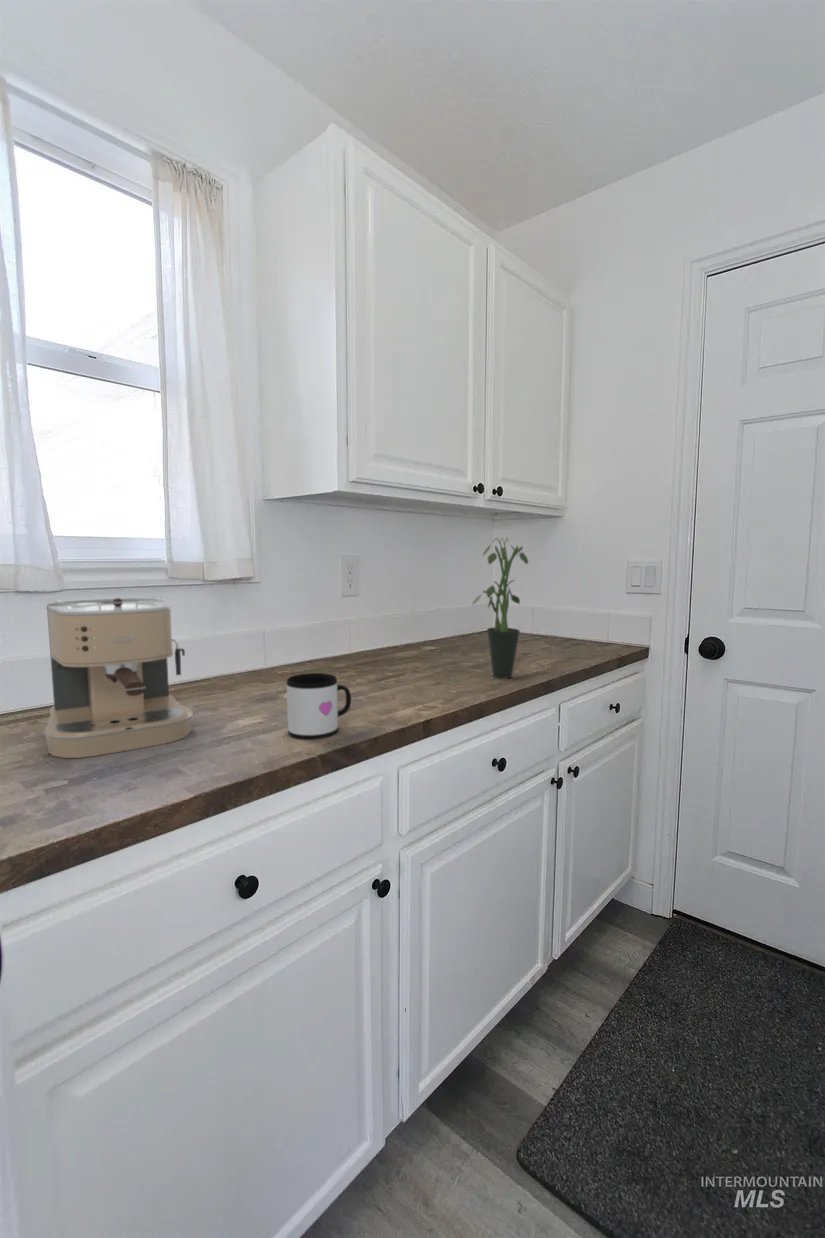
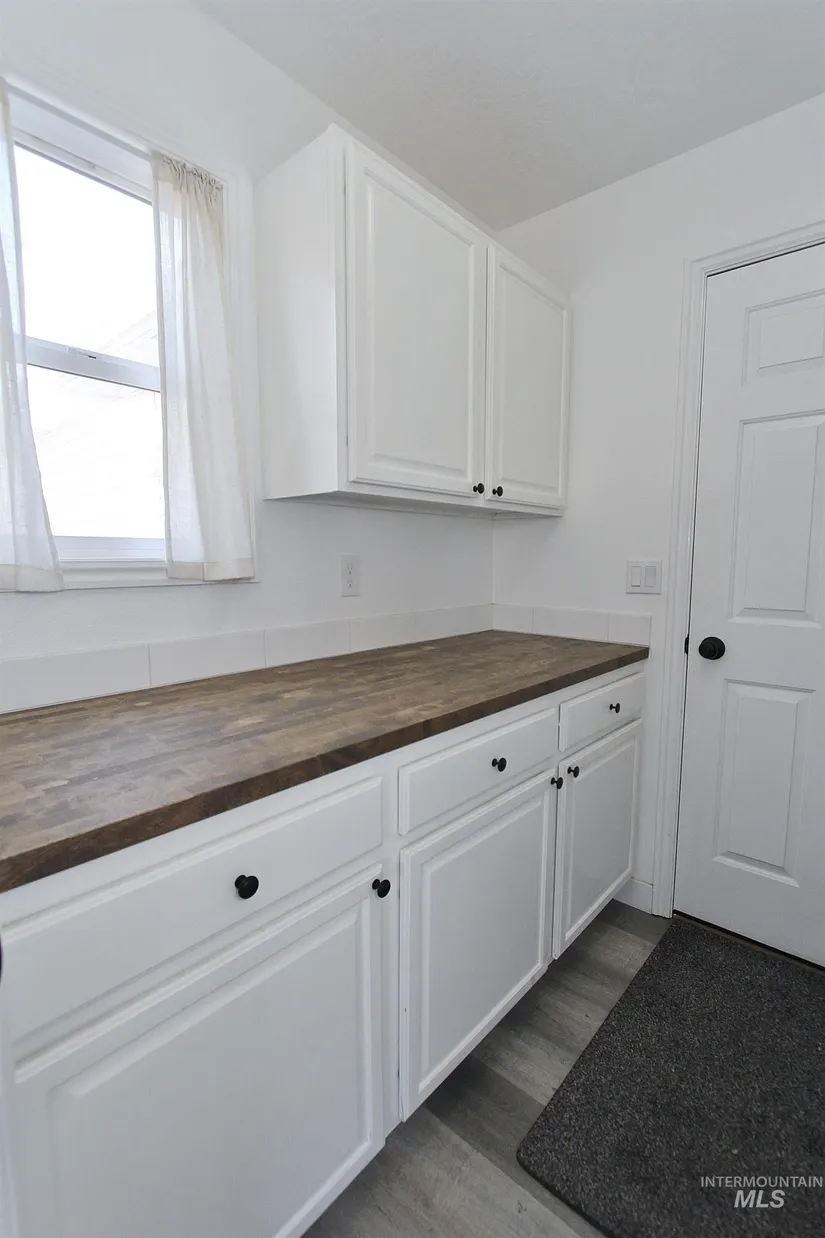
- potted plant [471,537,529,680]
- mug [286,672,352,740]
- coffee maker [43,595,194,759]
